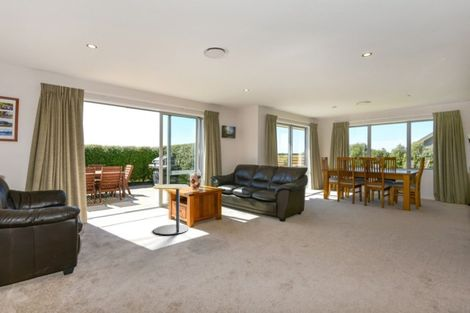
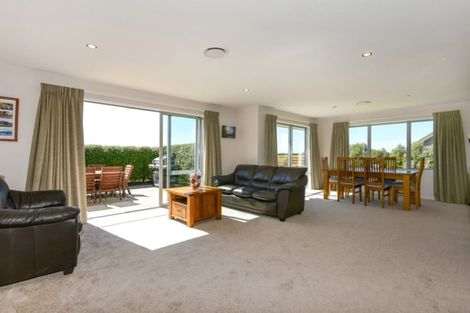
- side table [153,183,190,236]
